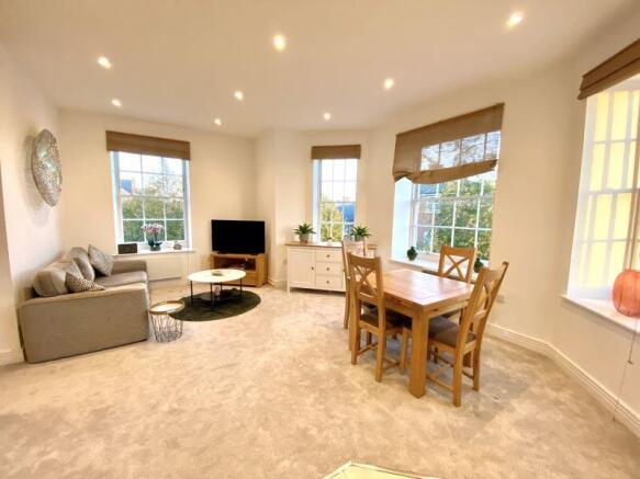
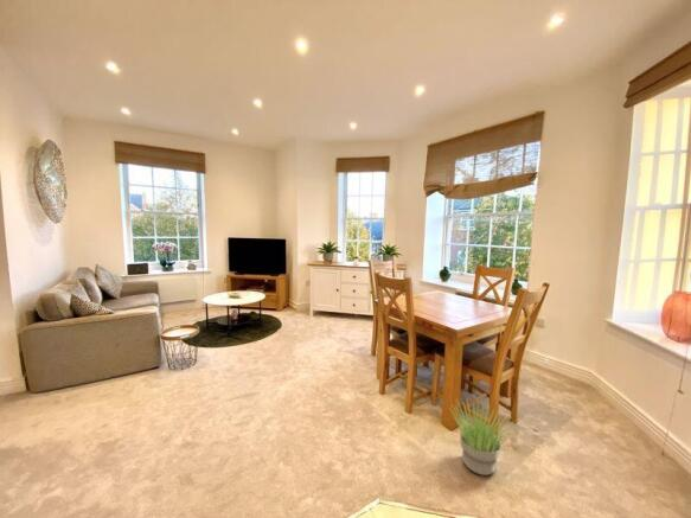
+ potted plant [449,398,518,477]
